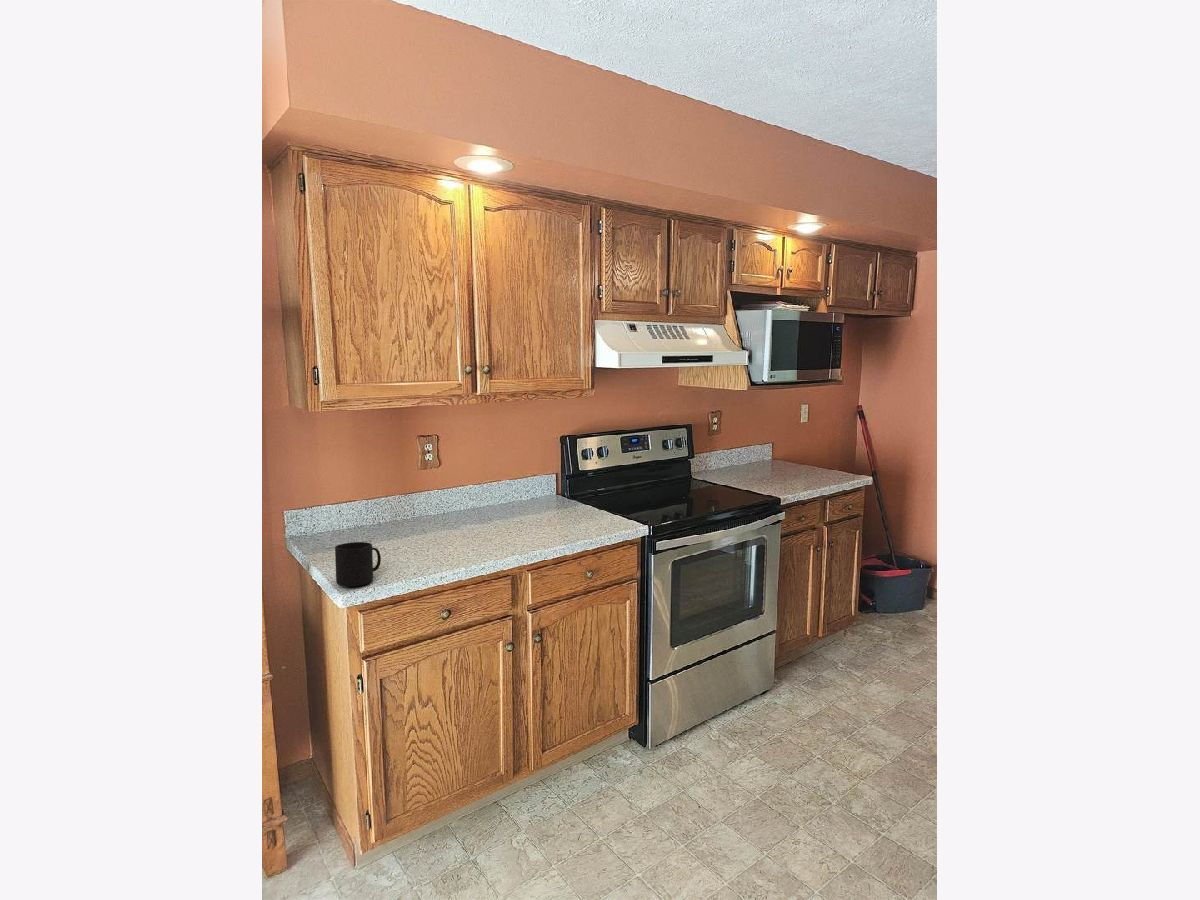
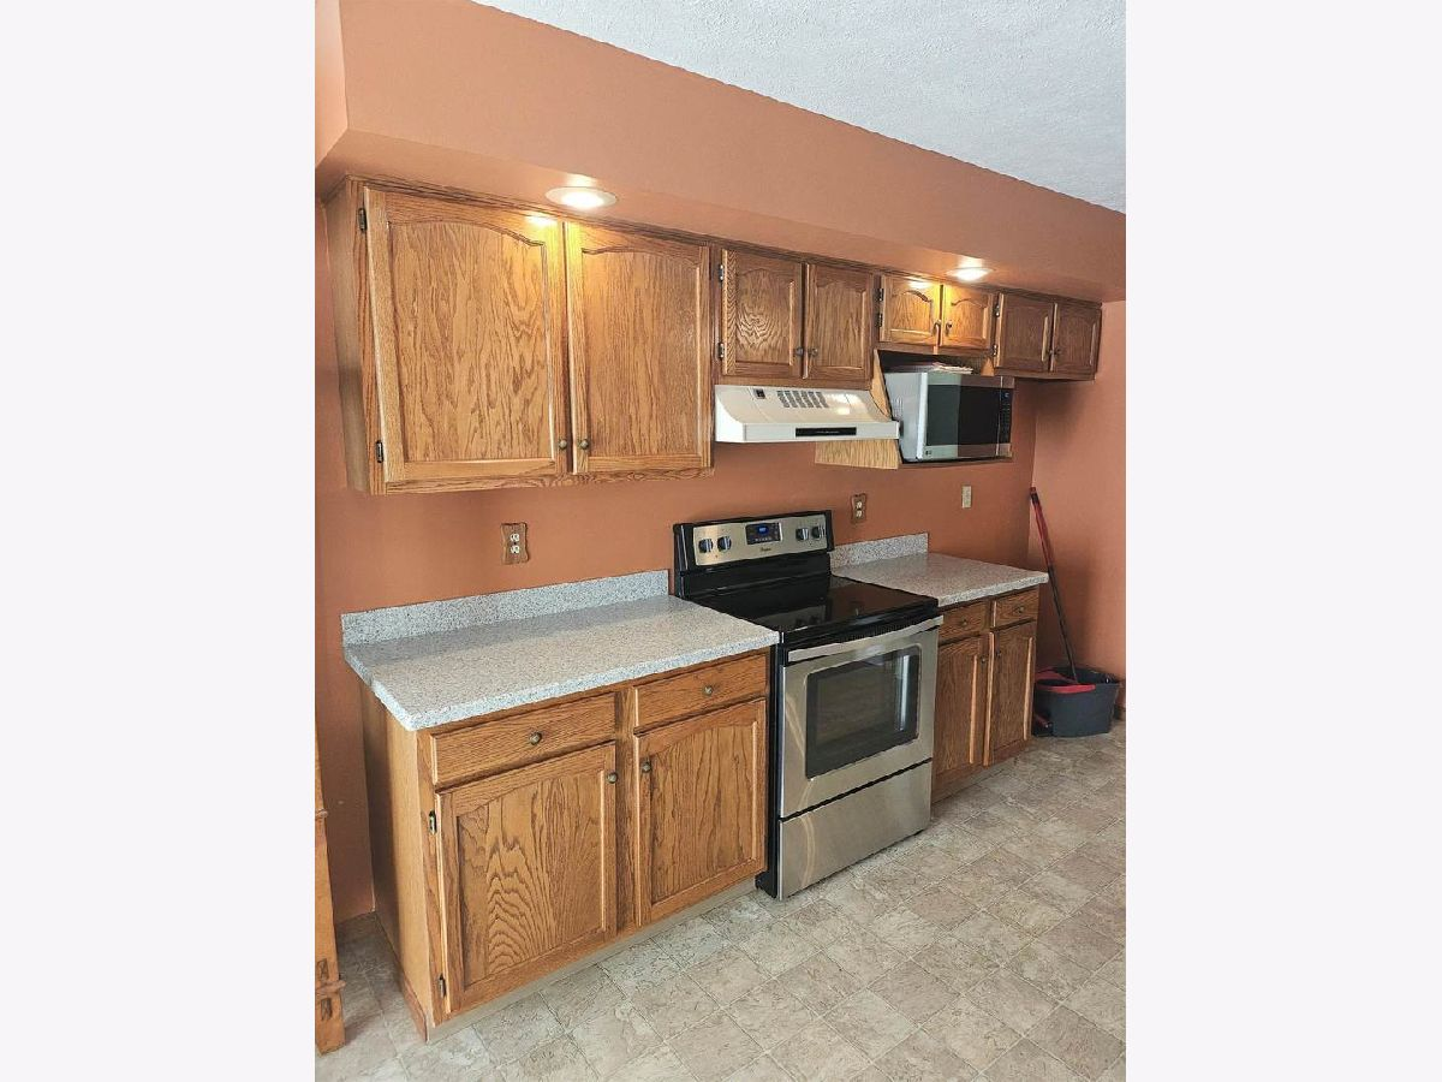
- mug [334,541,382,588]
